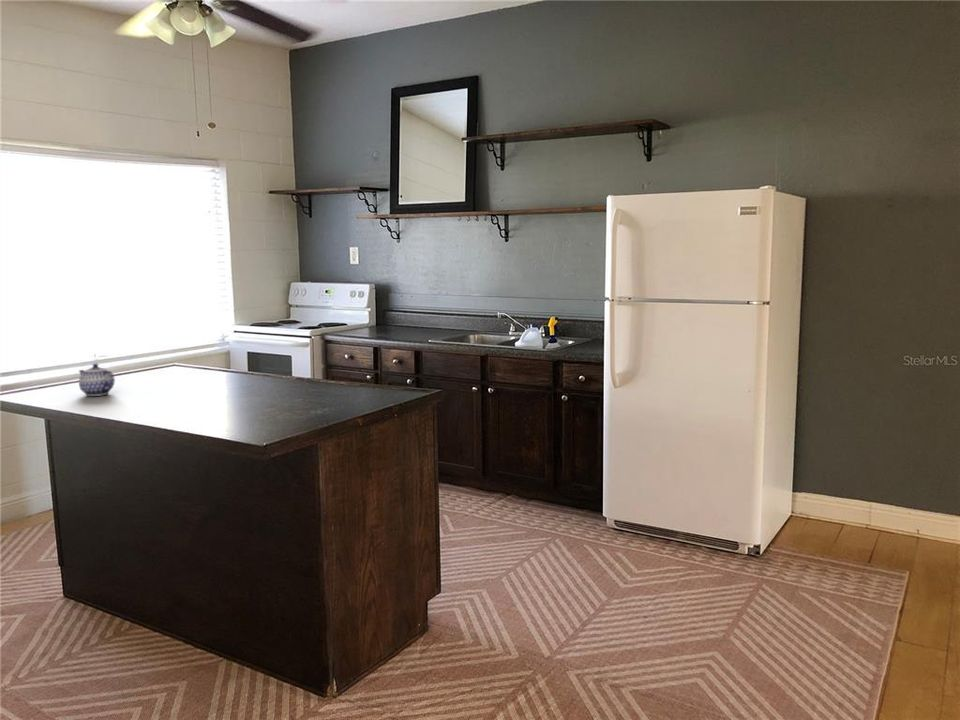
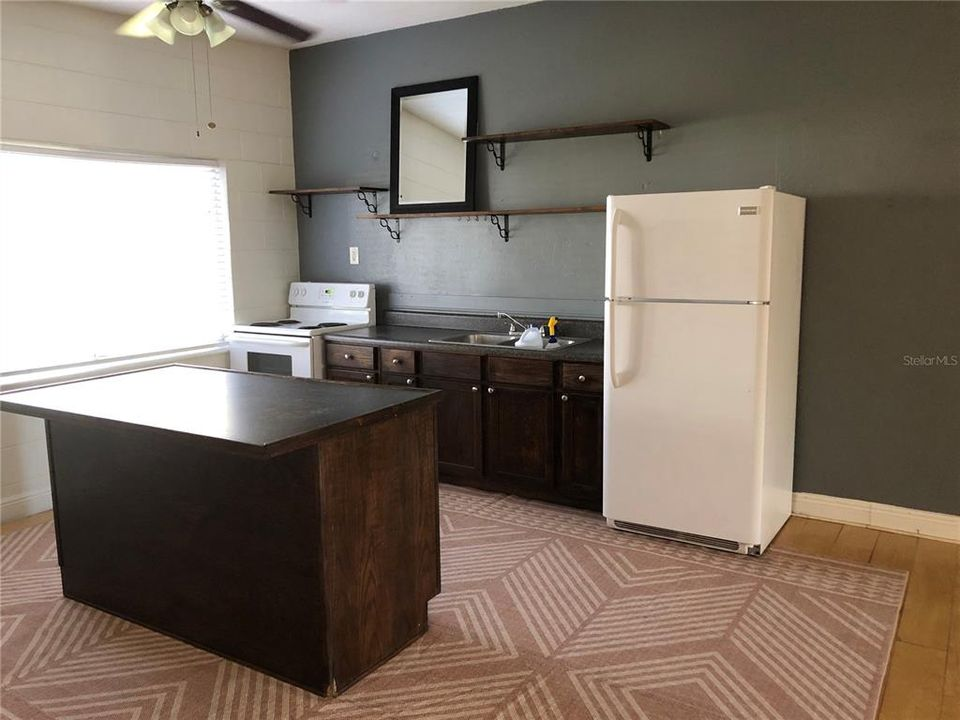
- teapot [78,362,116,397]
